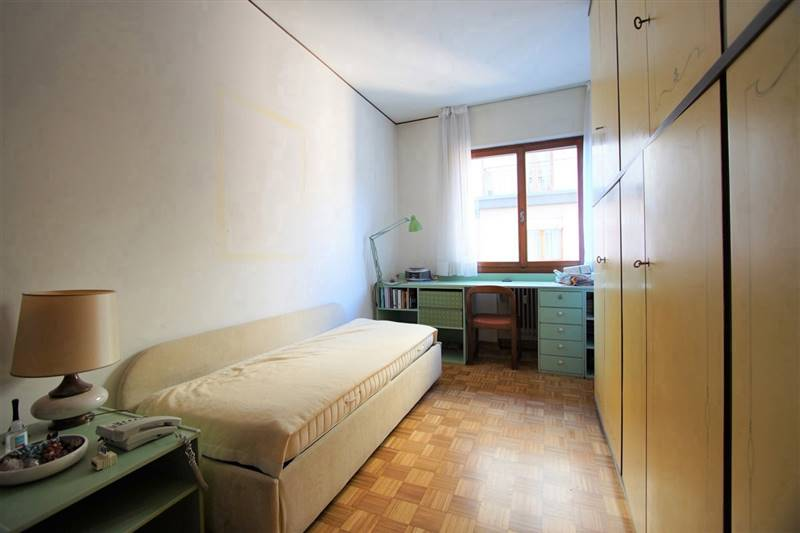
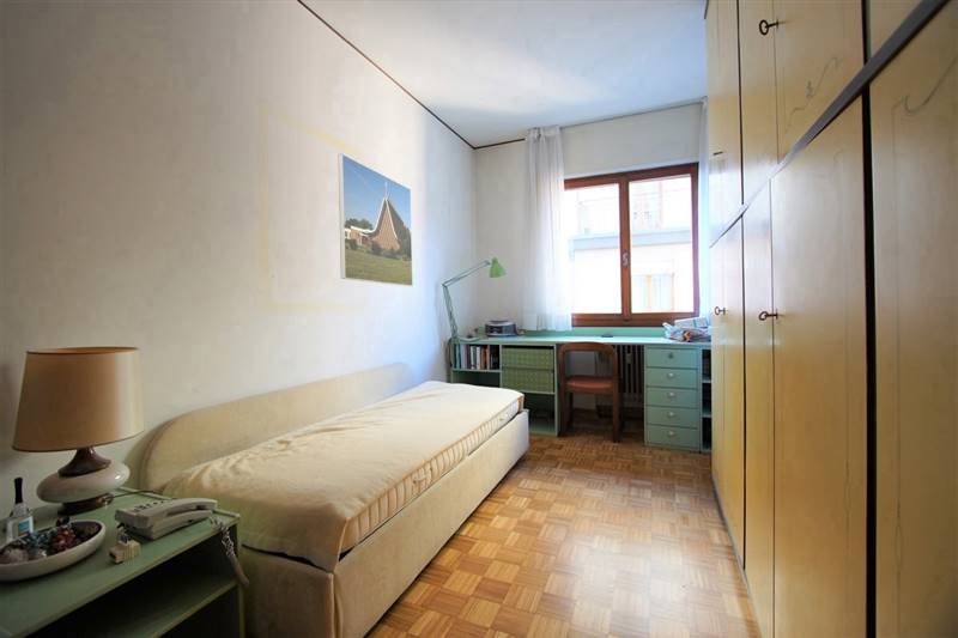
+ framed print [338,153,414,287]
